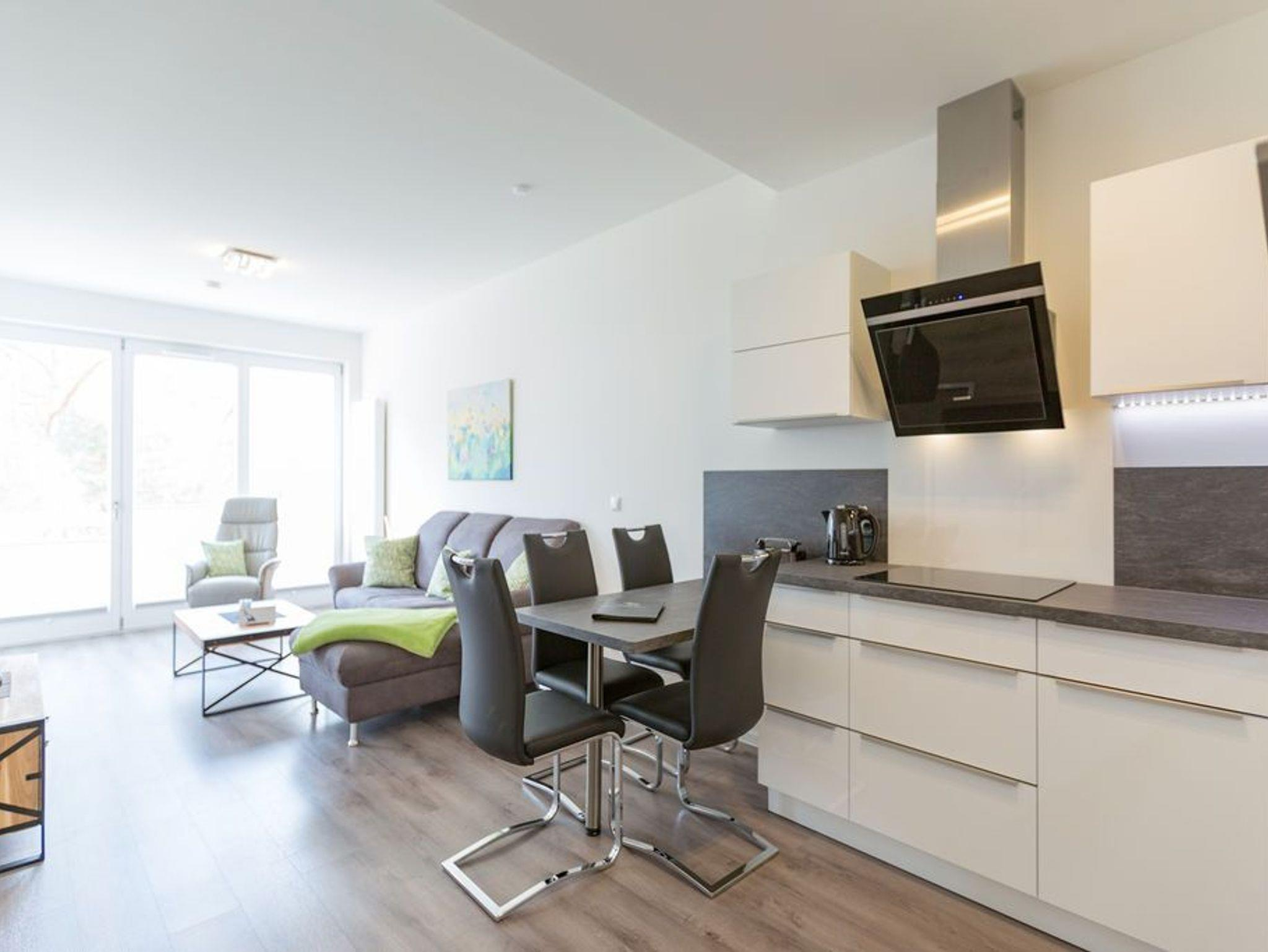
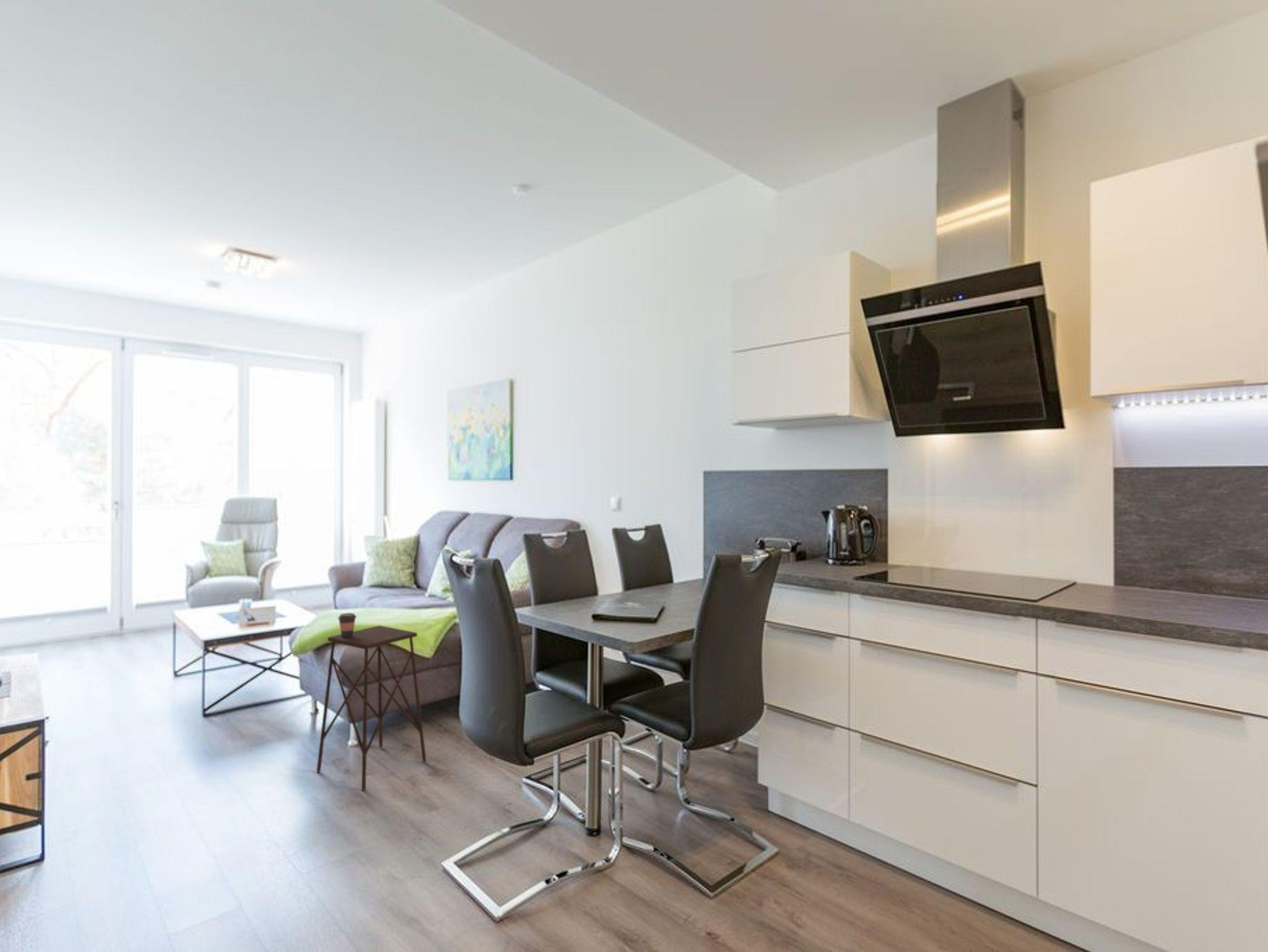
+ coffee cup [337,612,357,638]
+ side table [316,625,427,792]
